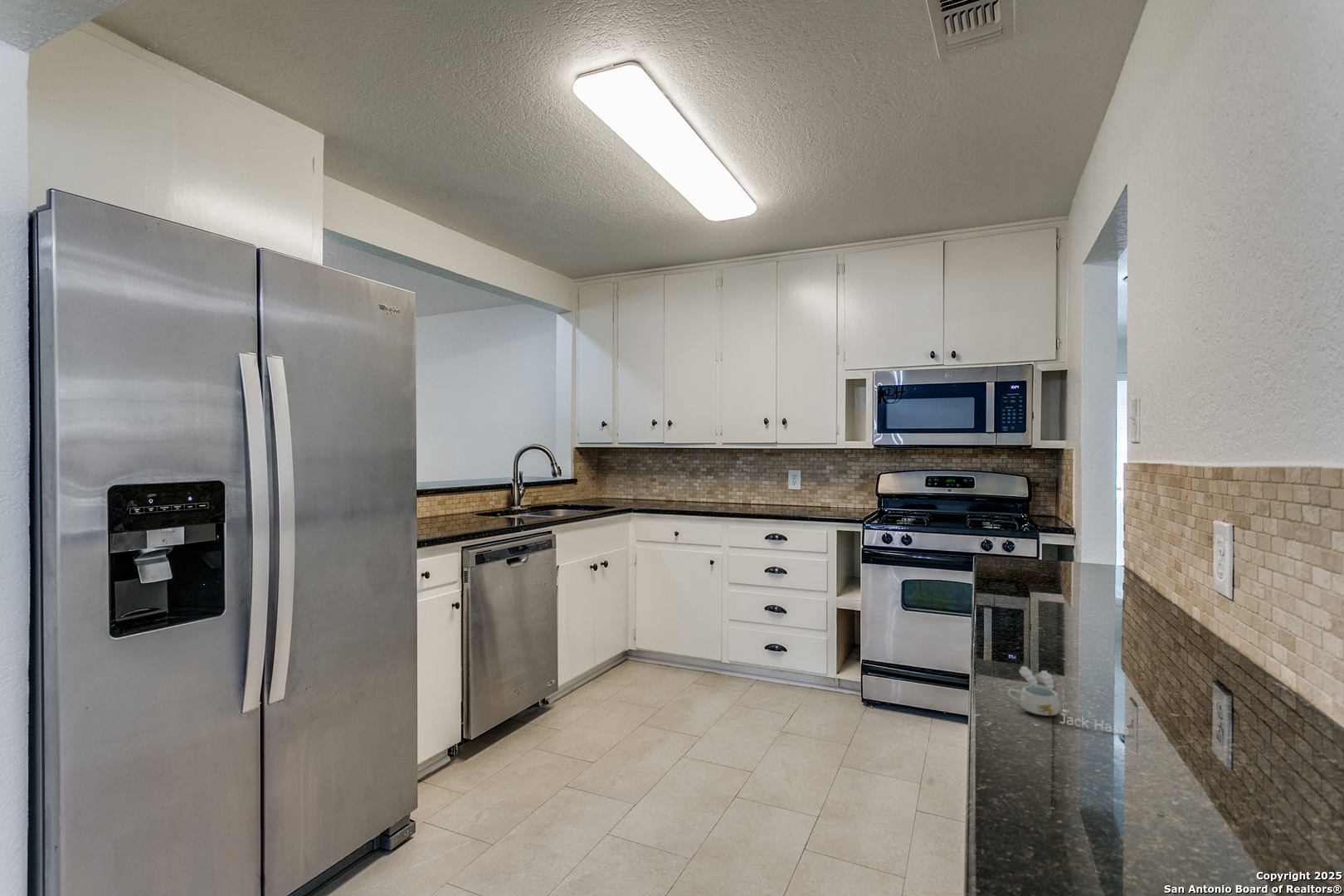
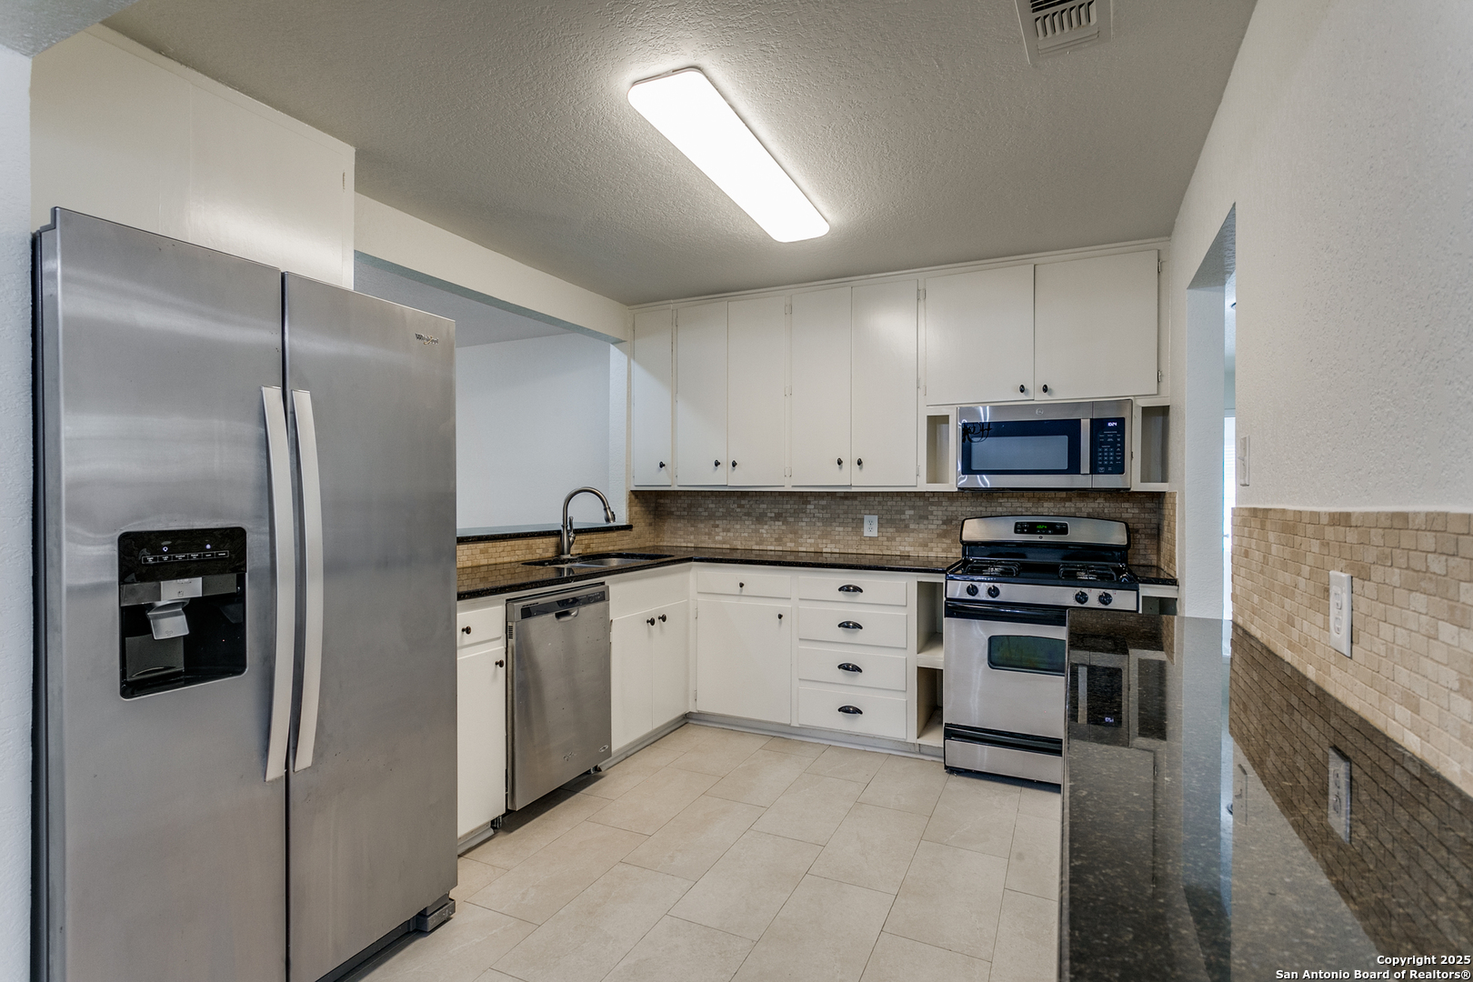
- cup [1007,665,1129,736]
